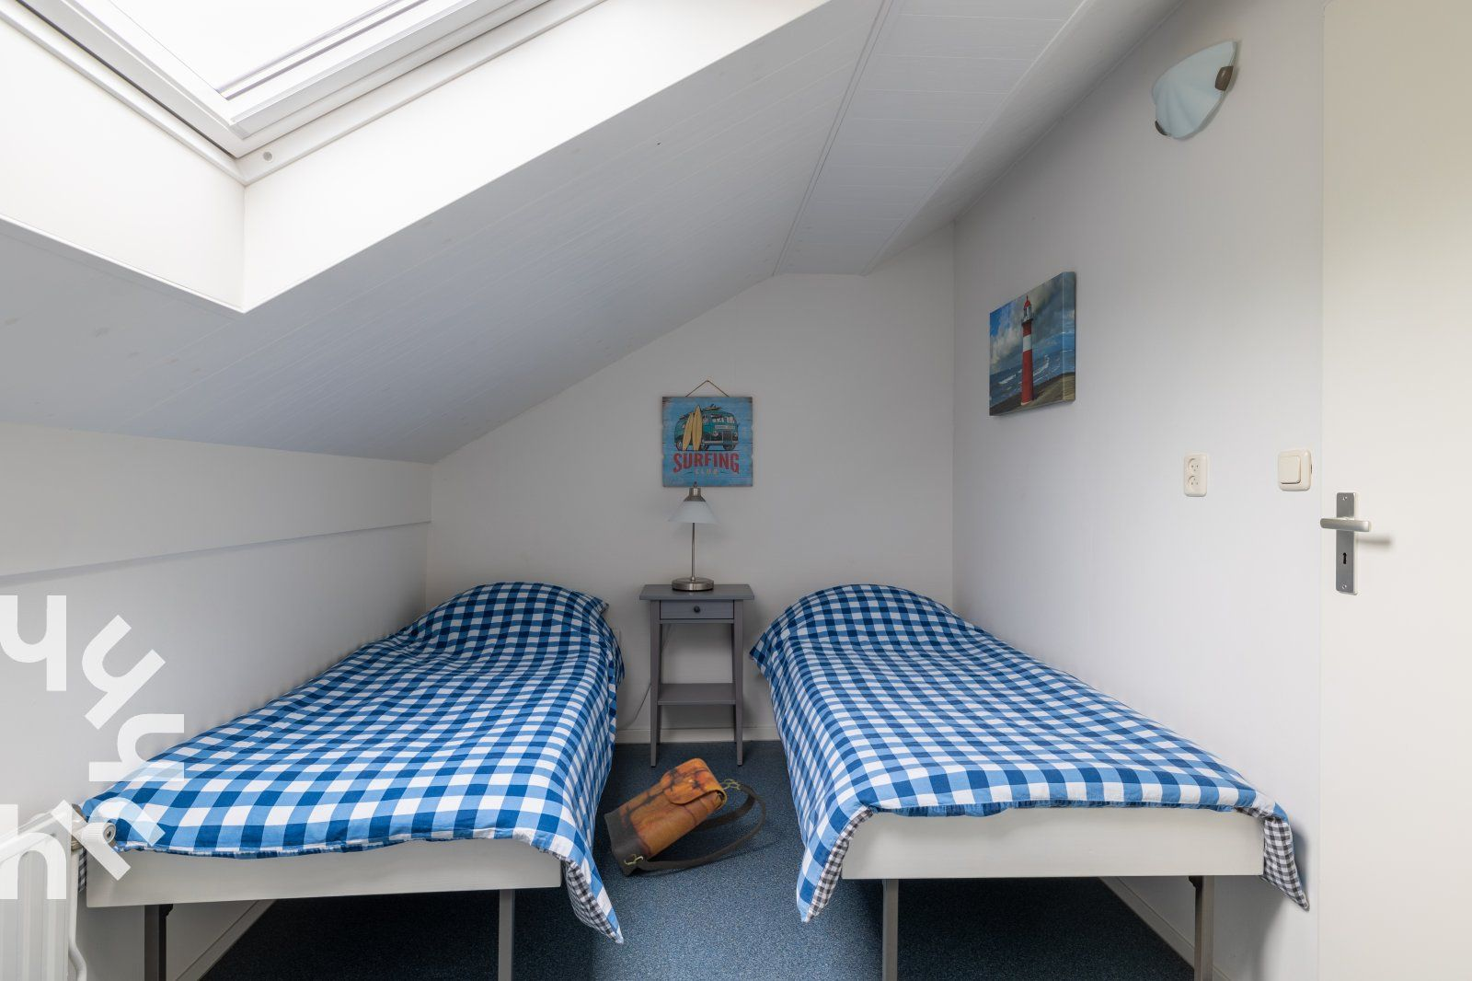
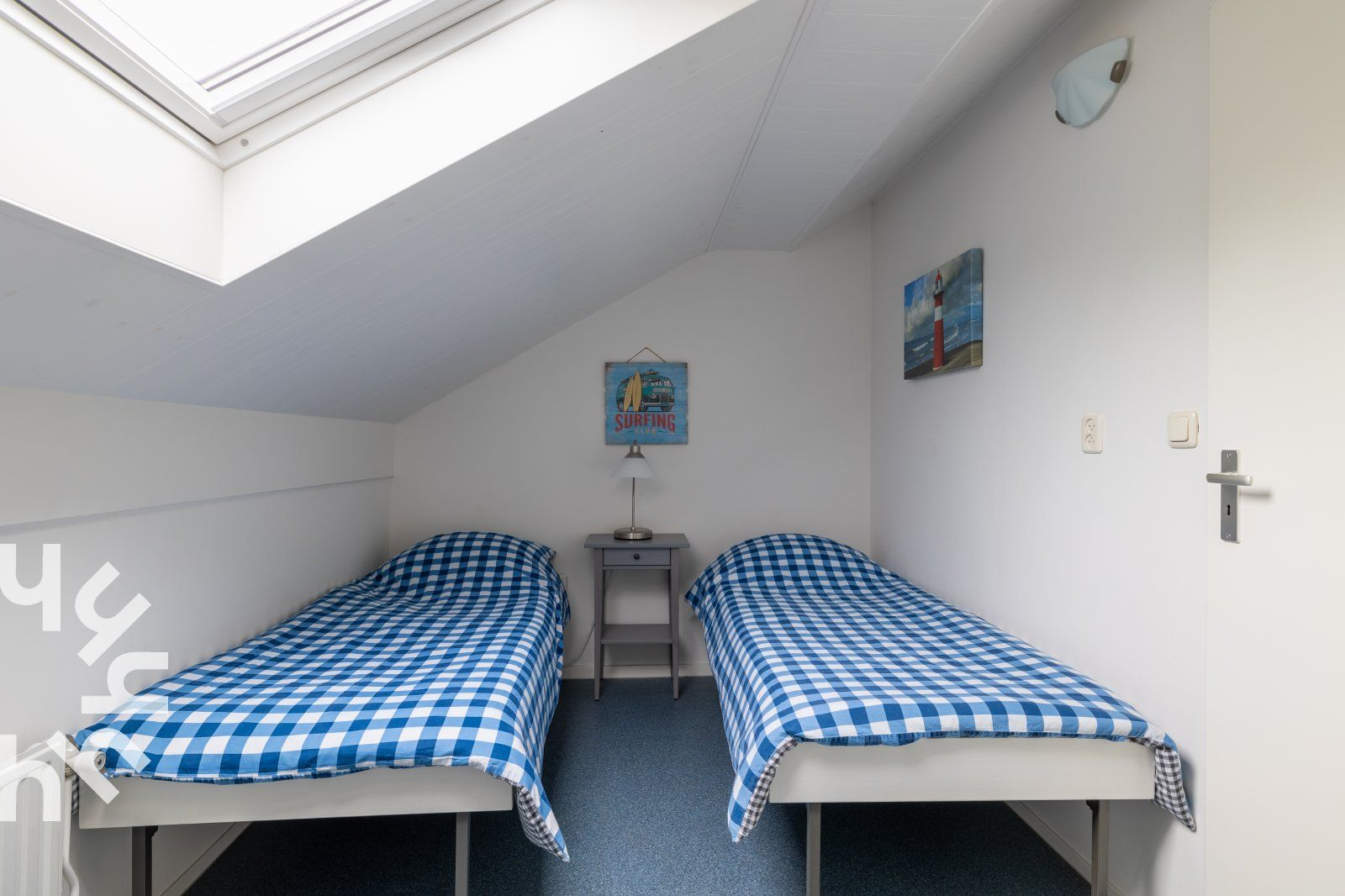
- backpack [603,758,767,876]
